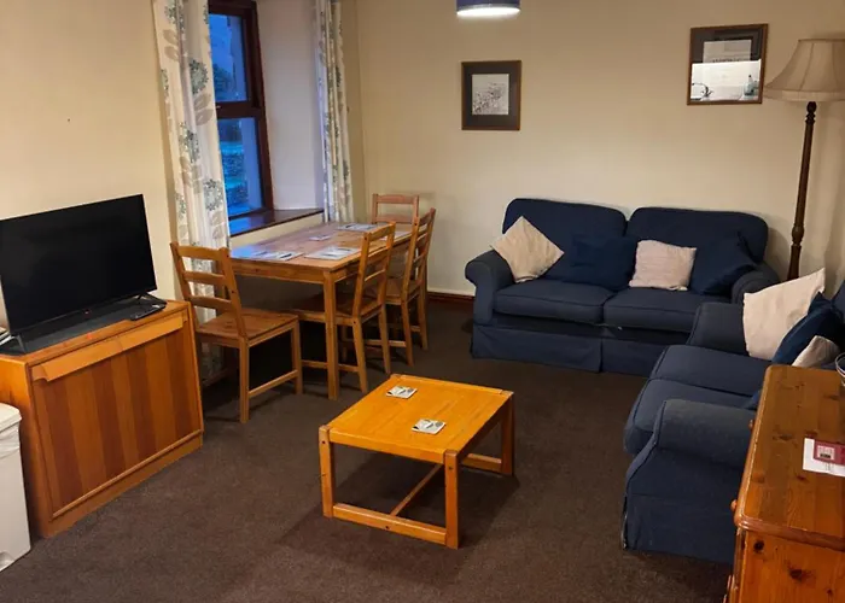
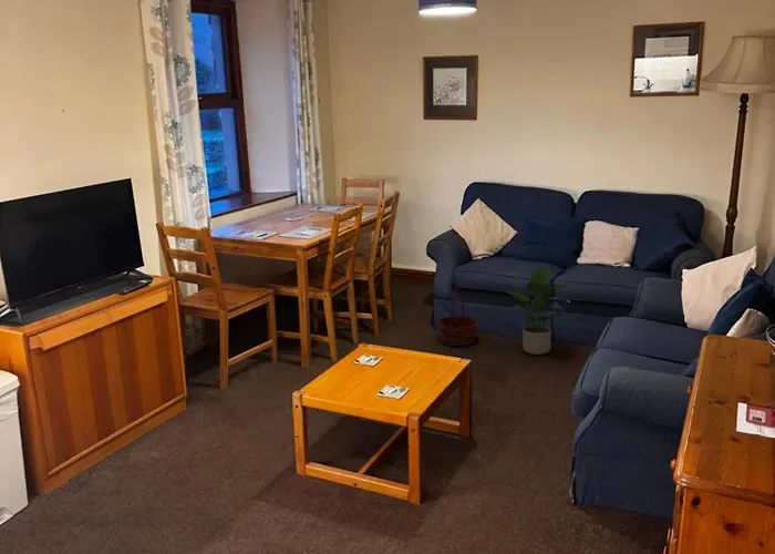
+ potted plant [503,265,568,356]
+ basket [436,286,479,347]
